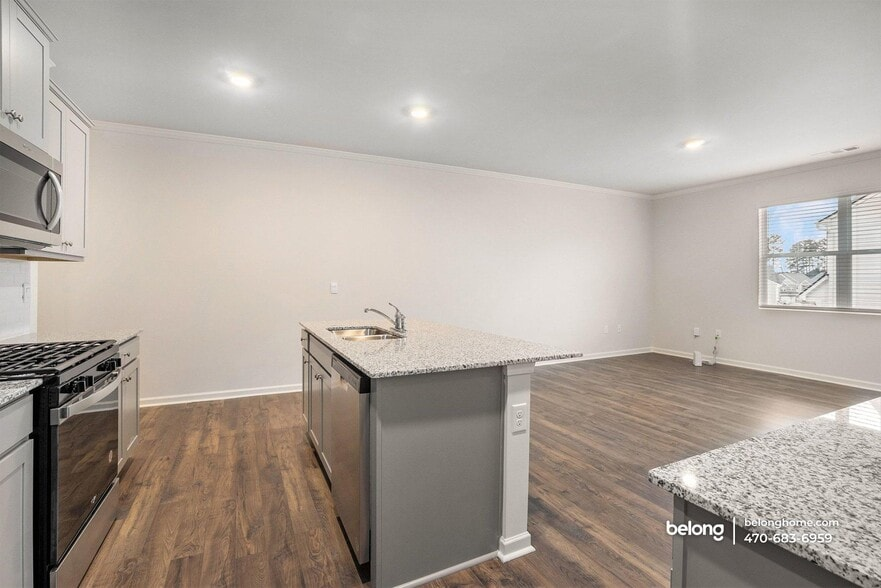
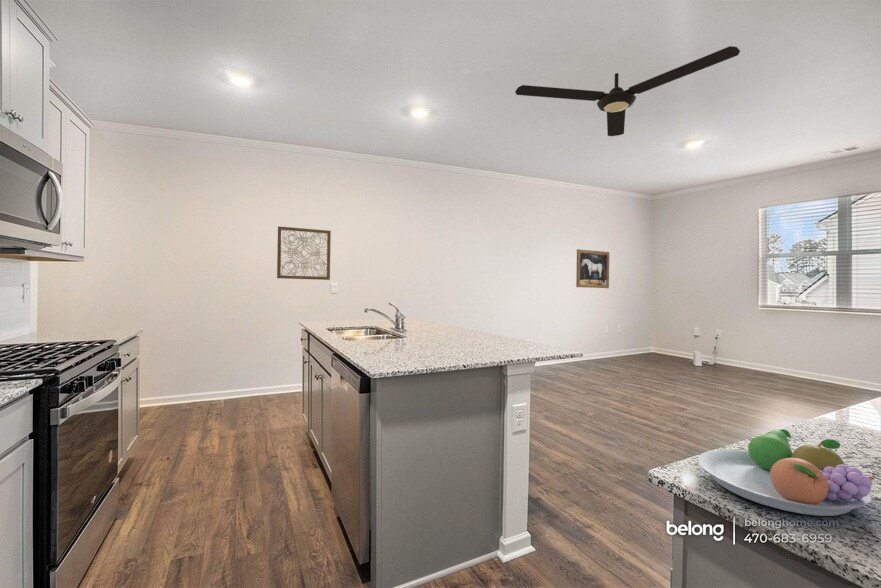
+ fruit bowl [697,428,875,517]
+ wall art [575,248,610,289]
+ wall art [276,225,332,281]
+ ceiling fan [514,45,741,137]
